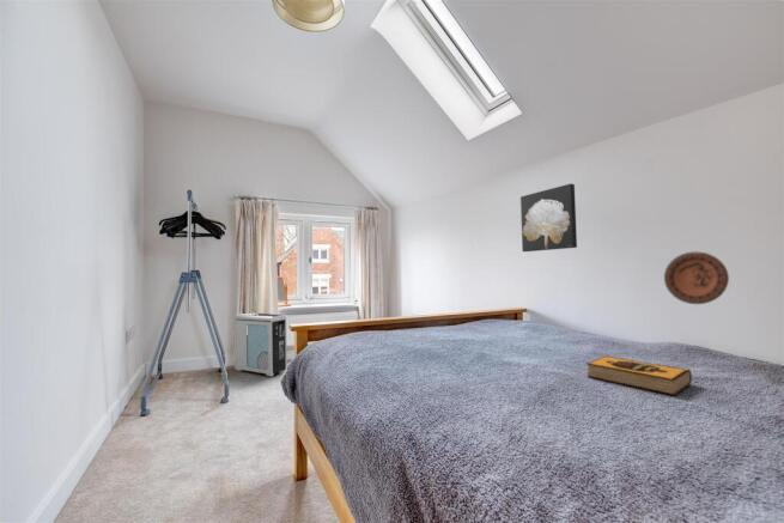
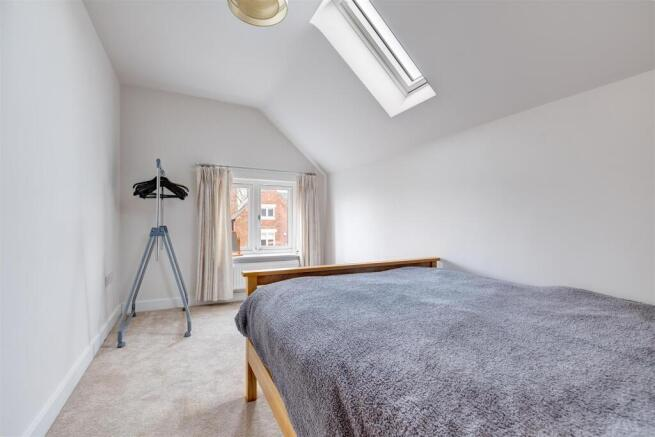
- wall art [519,183,578,253]
- hardback book [585,354,693,396]
- decorative plate [663,251,730,305]
- air purifier [233,312,288,377]
